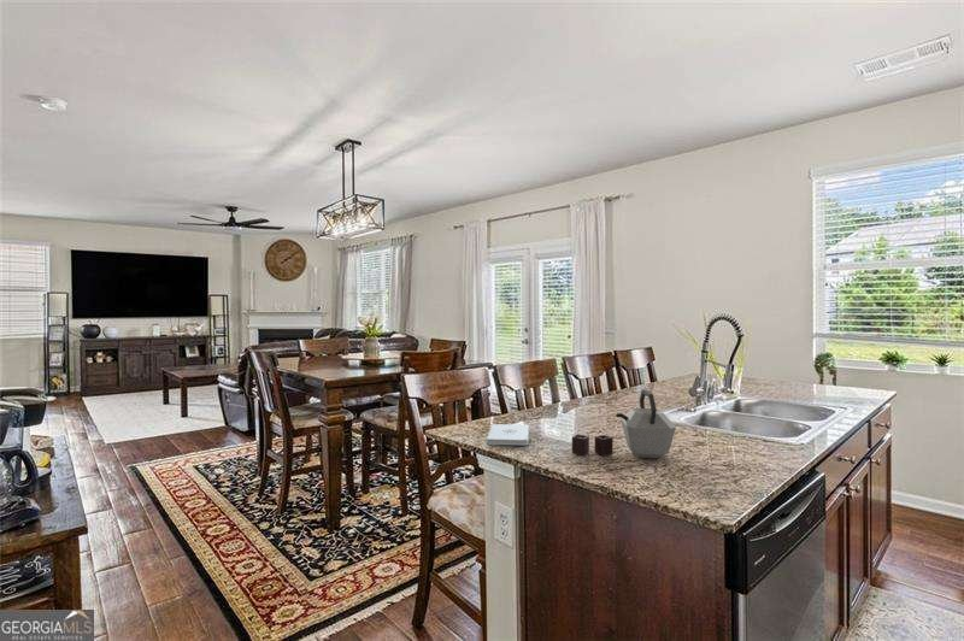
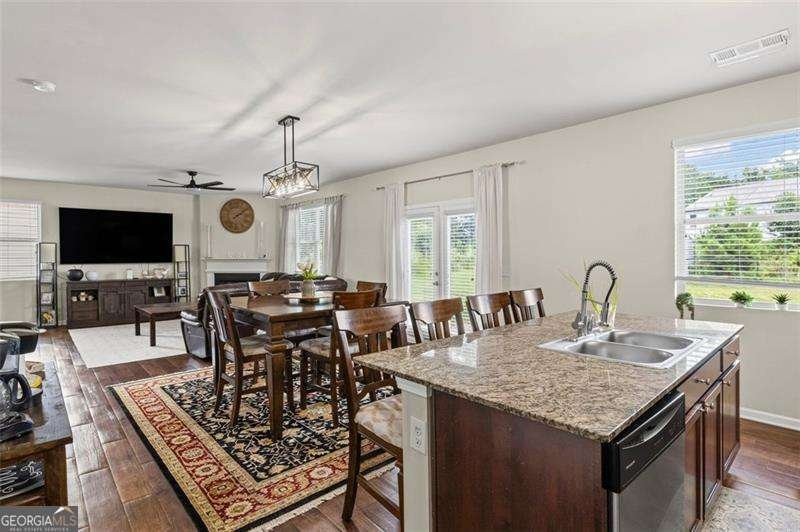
- kettle [571,388,677,459]
- notepad [486,423,530,446]
